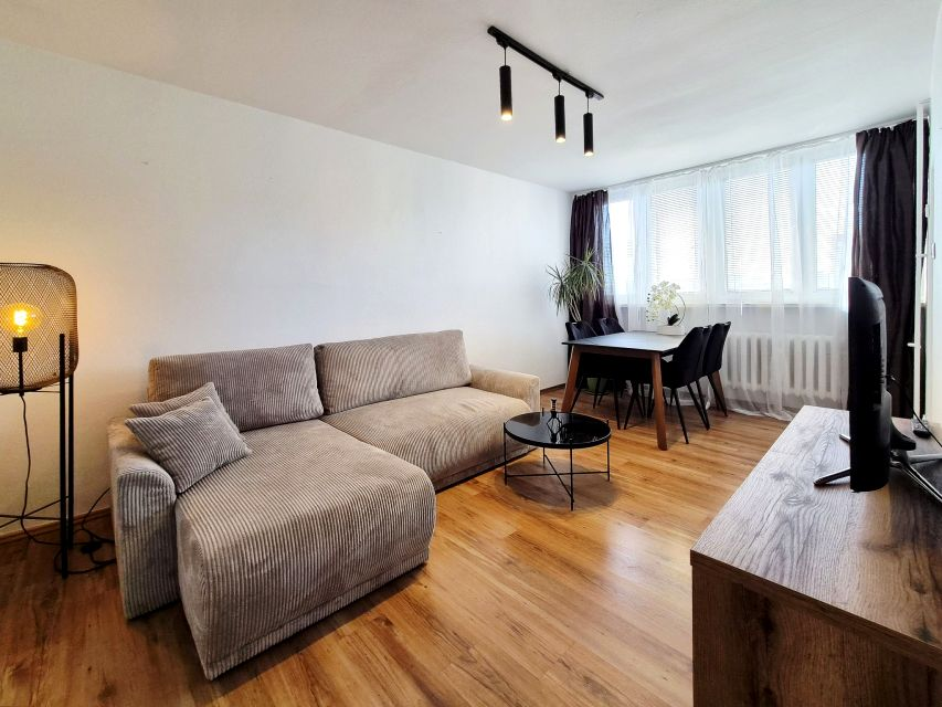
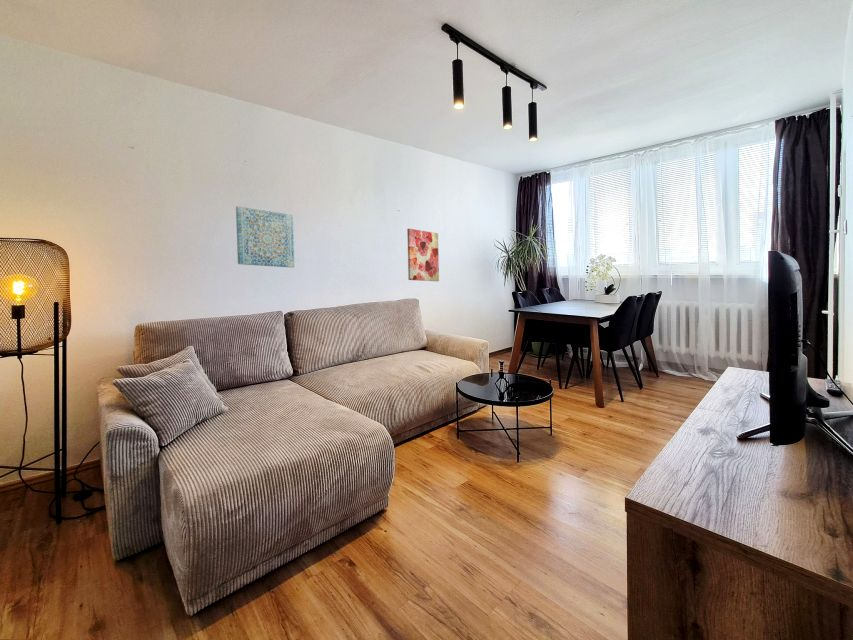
+ wall art [406,228,440,282]
+ wall art [235,205,295,269]
